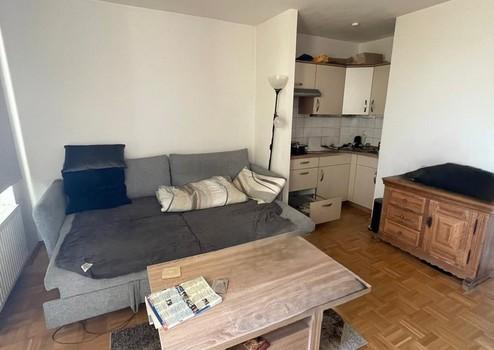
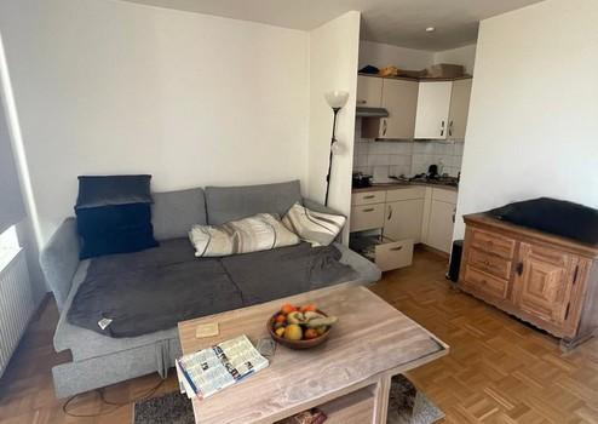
+ fruit bowl [265,303,339,350]
